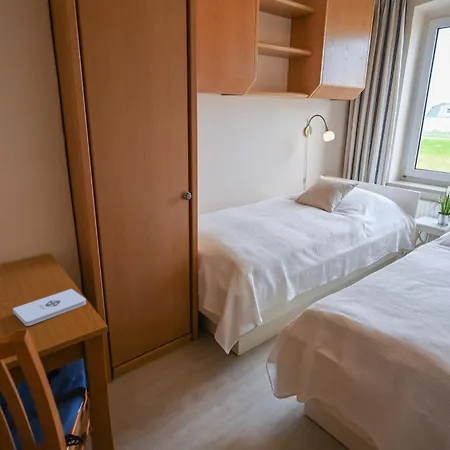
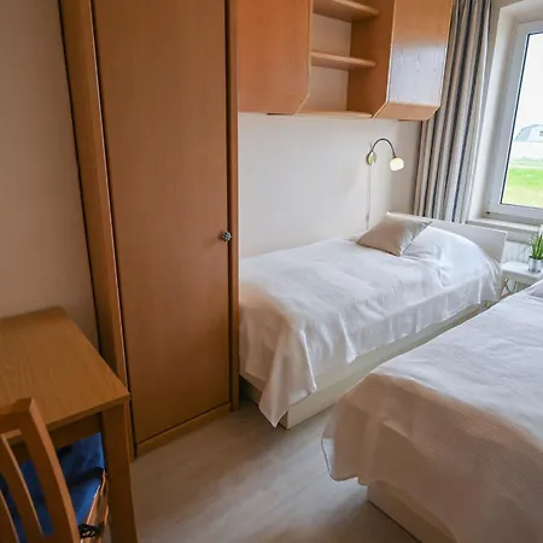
- notepad [12,288,87,327]
